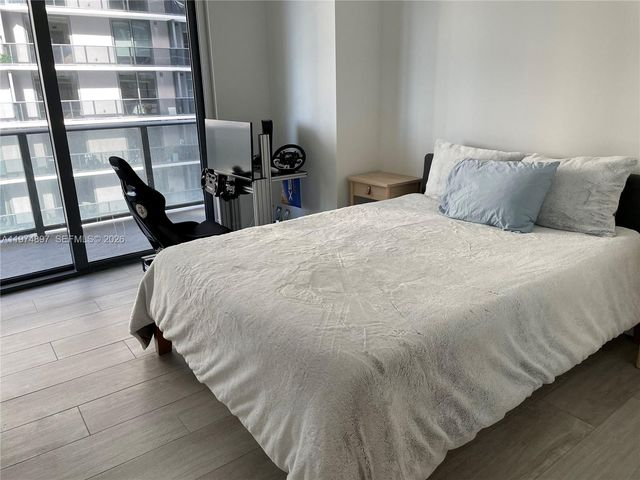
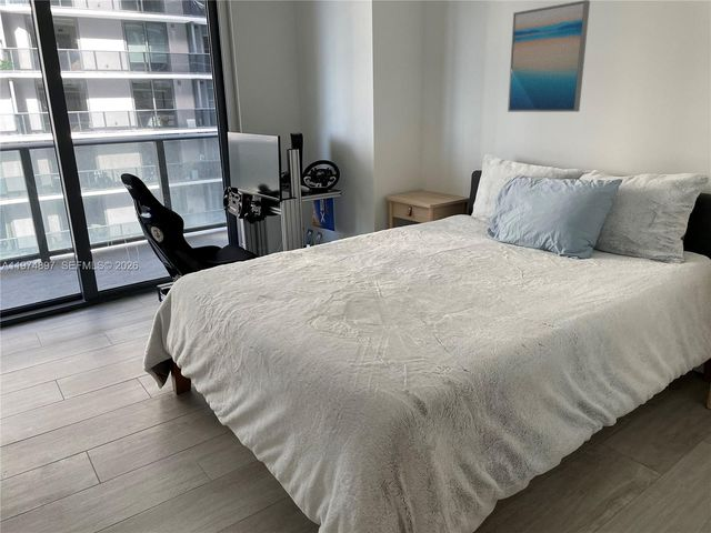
+ wall art [507,0,591,113]
